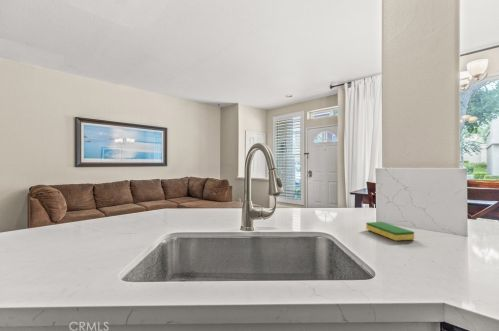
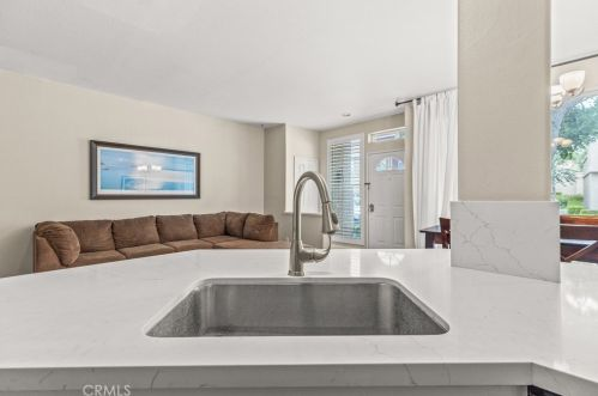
- dish sponge [365,221,415,242]
